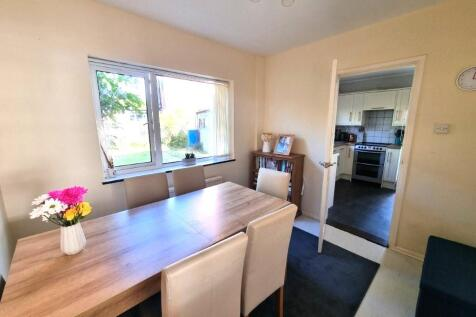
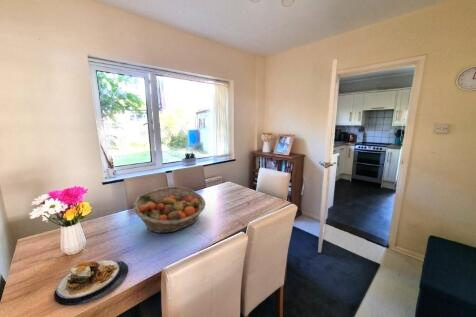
+ plate [53,259,129,307]
+ fruit basket [132,185,207,234]
